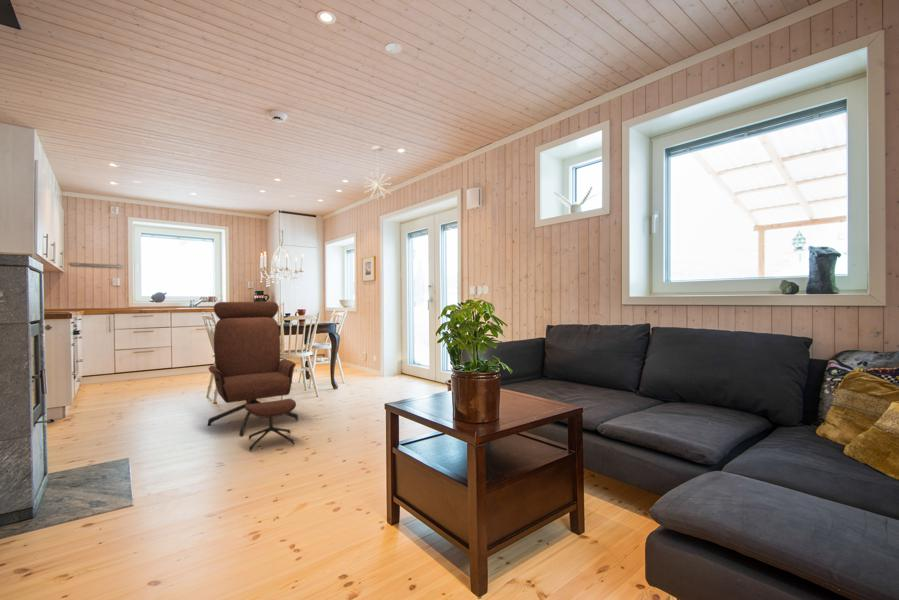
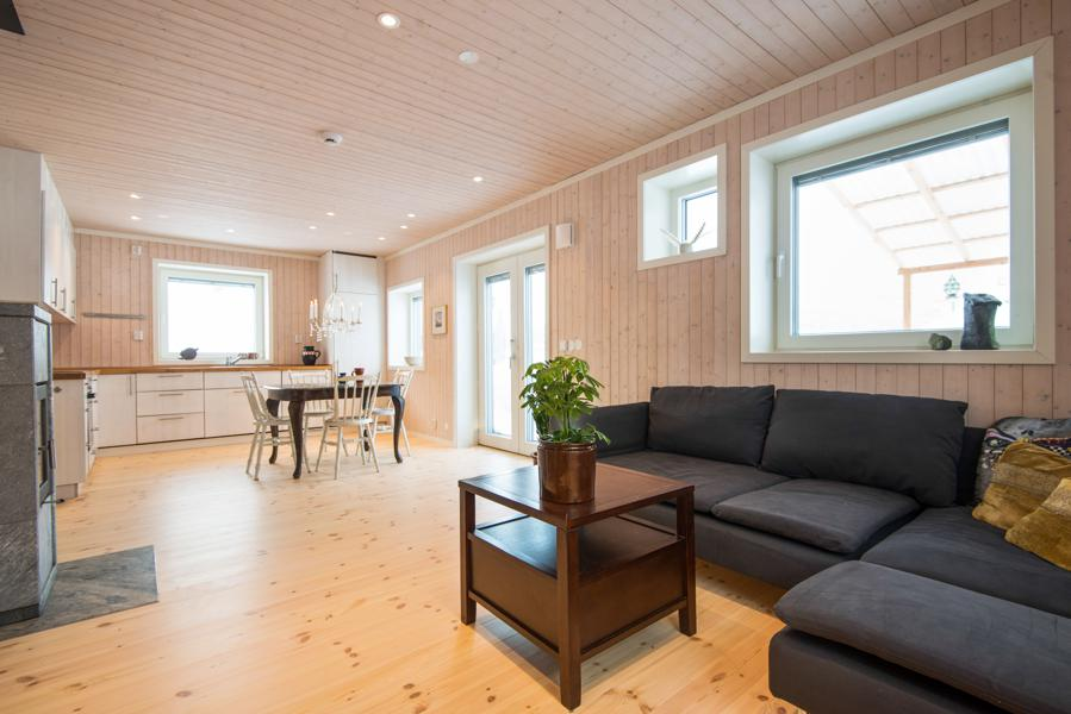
- lounge chair [207,301,299,452]
- pendant light [363,145,393,201]
